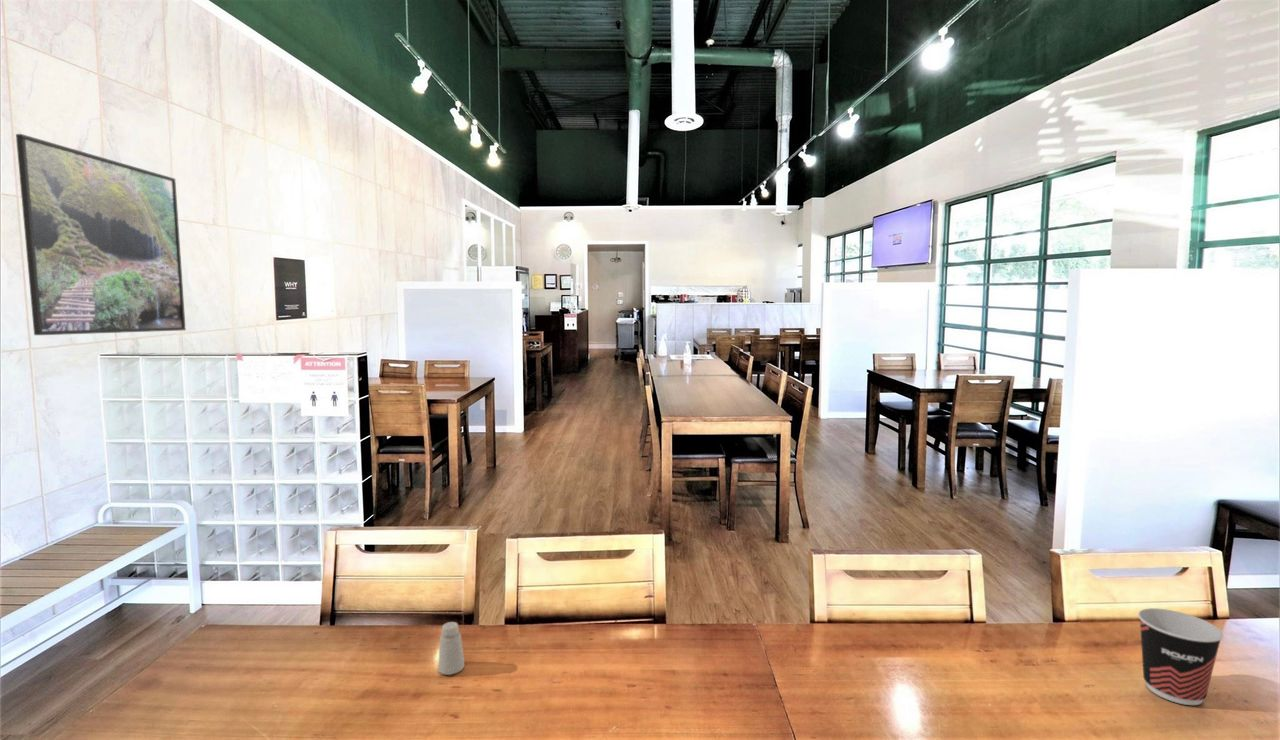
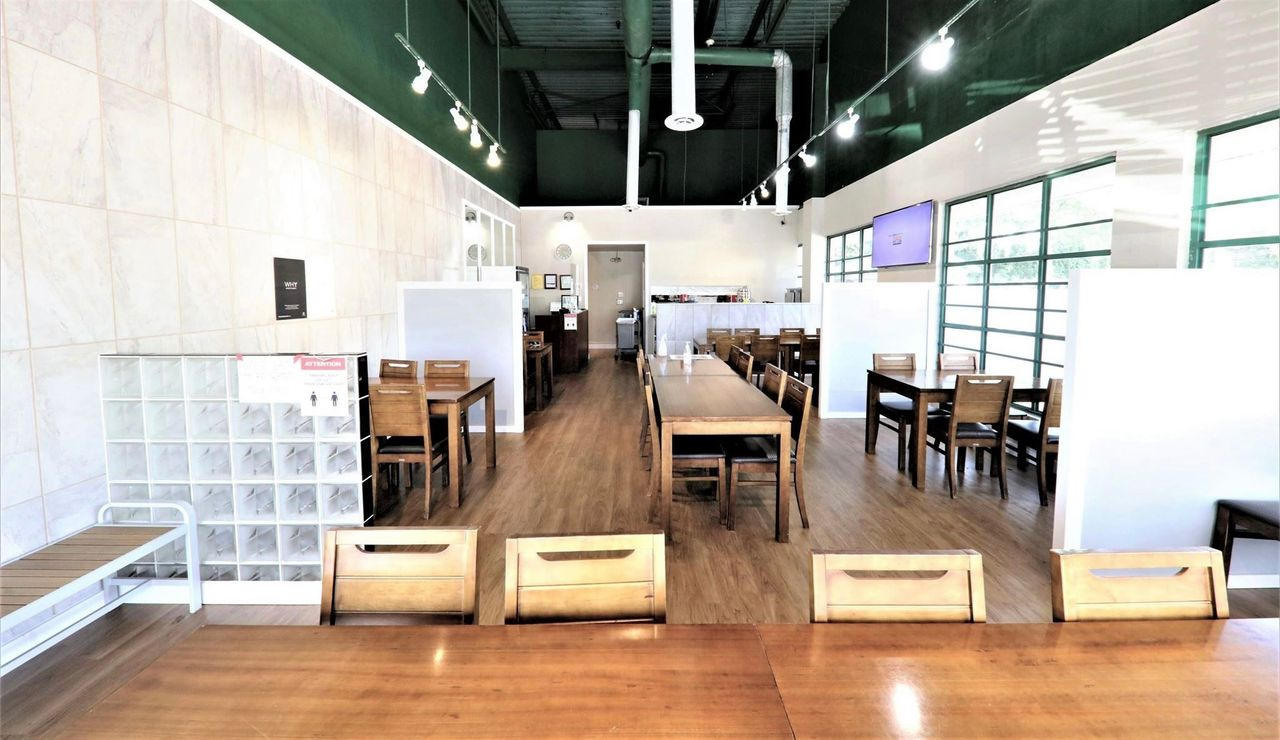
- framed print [15,133,187,336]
- saltshaker [437,621,465,676]
- cup [1137,607,1224,706]
